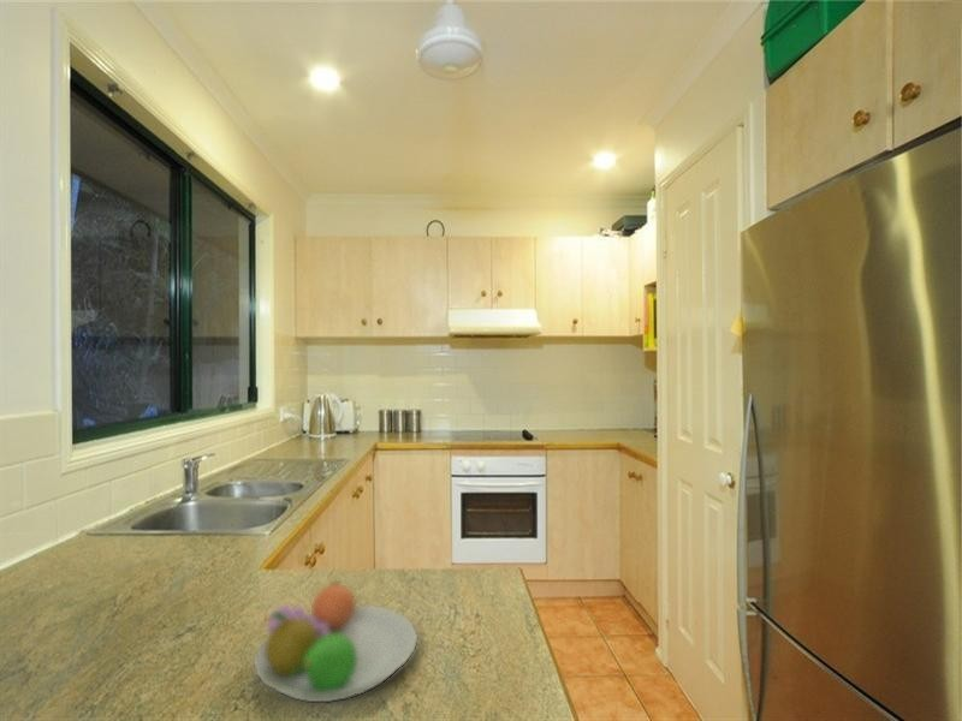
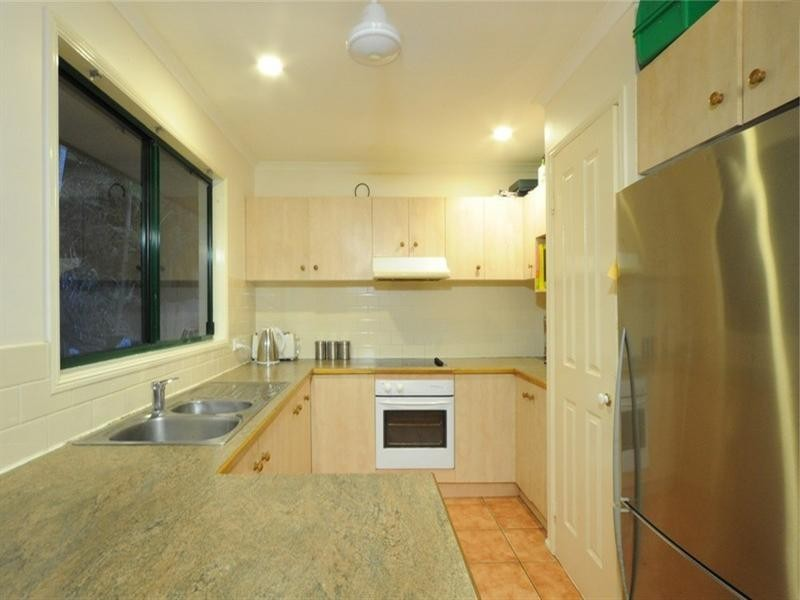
- fruit bowl [253,579,418,703]
